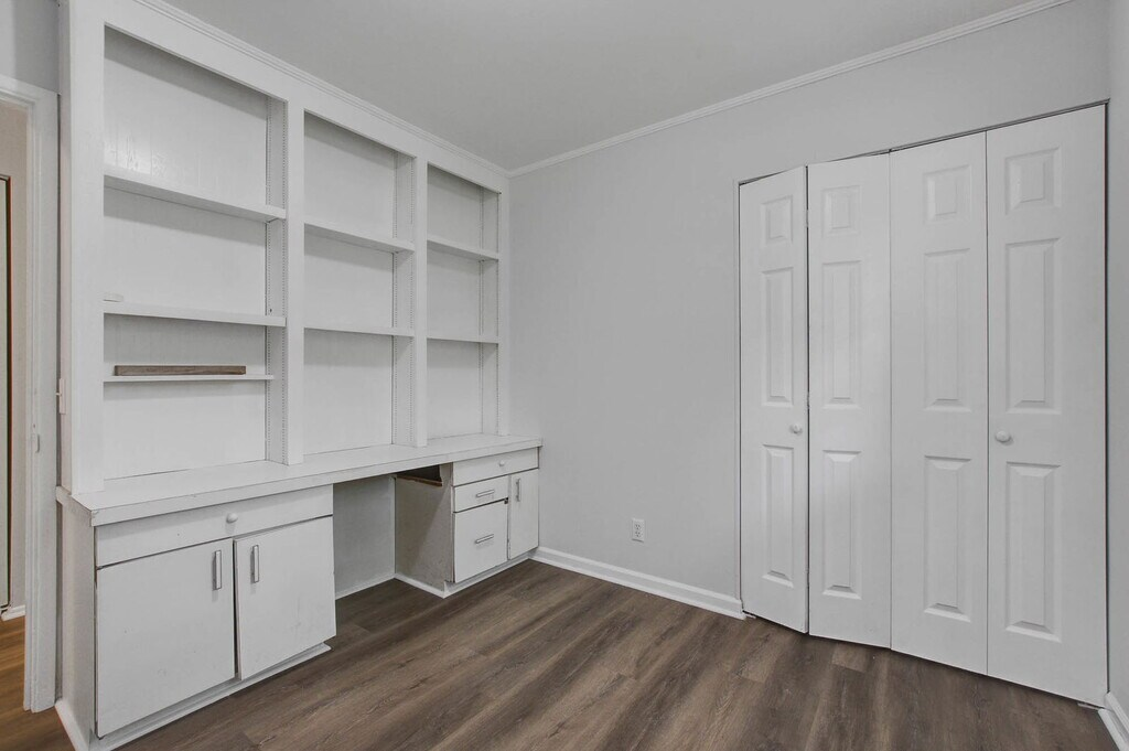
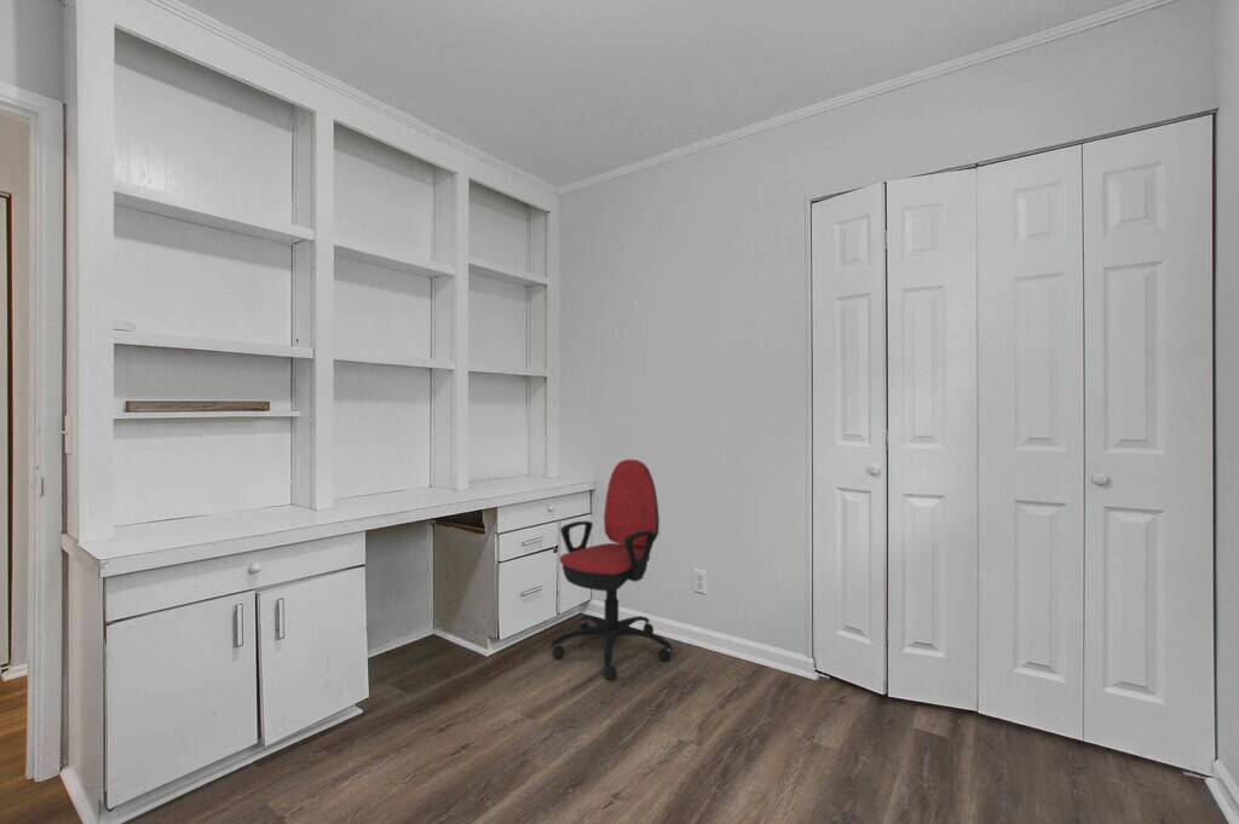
+ office chair [549,459,674,681]
